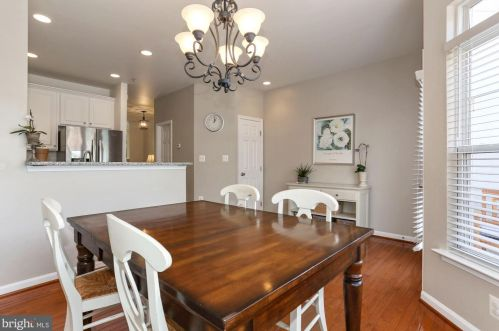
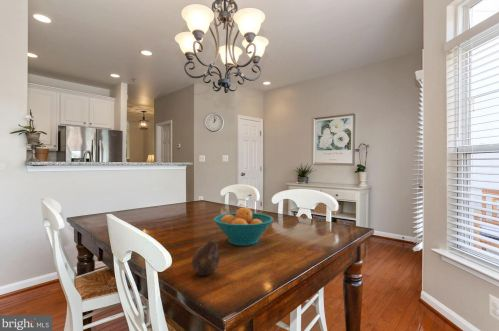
+ fruit [191,239,220,276]
+ fruit bowl [212,206,274,247]
